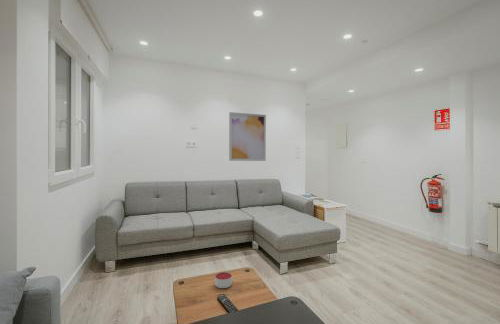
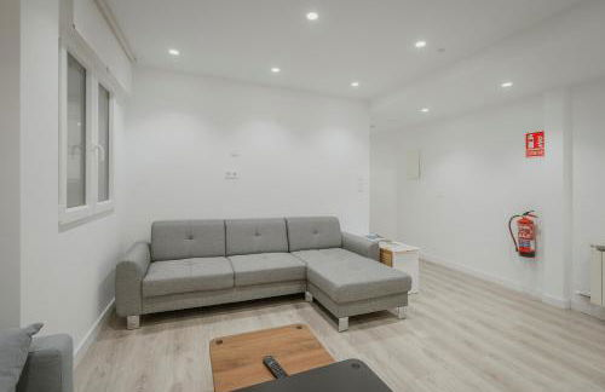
- wall art [228,111,267,162]
- candle [214,271,233,289]
